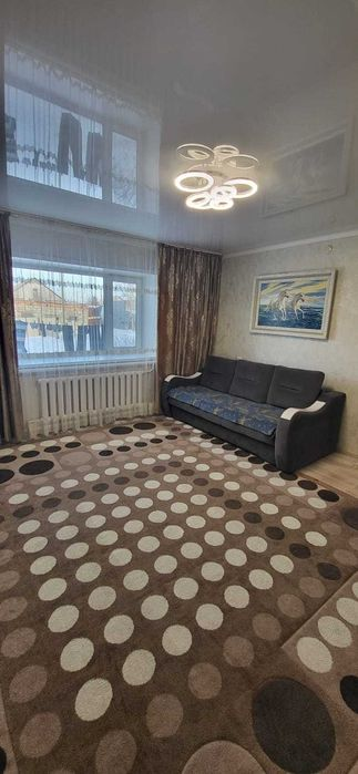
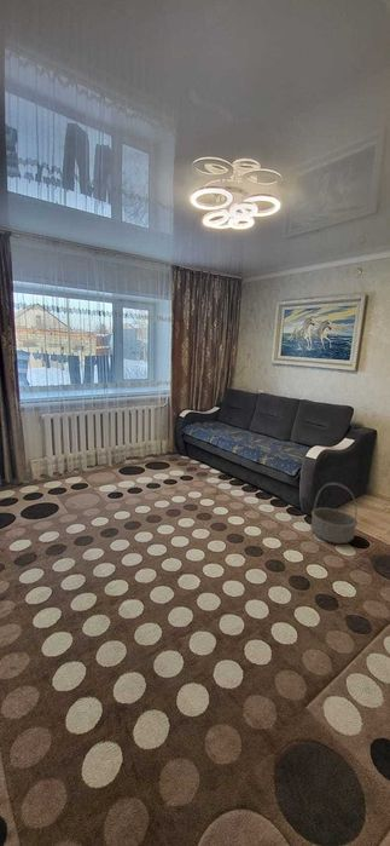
+ basket [310,482,359,545]
